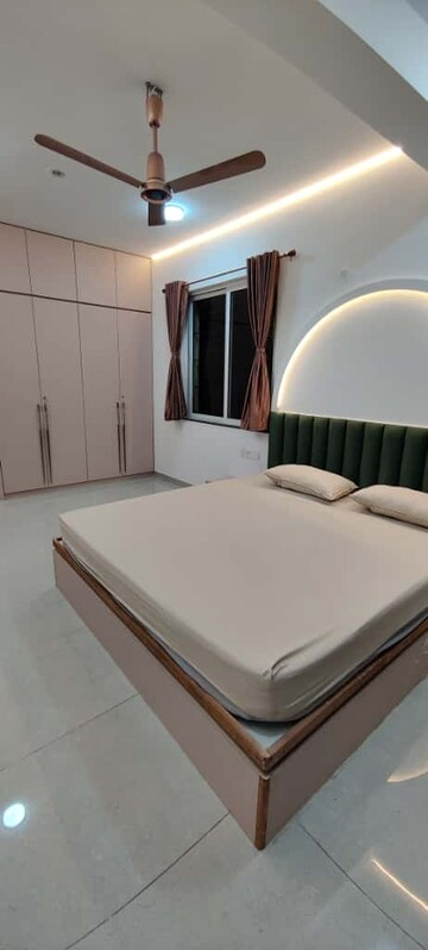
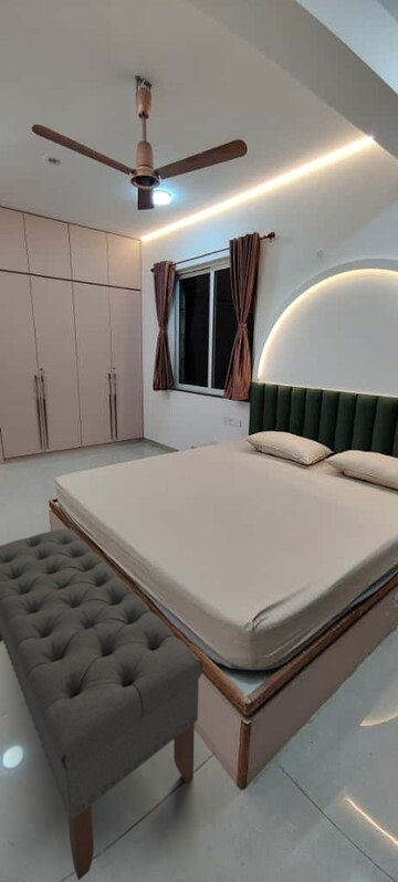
+ bench [0,527,205,881]
